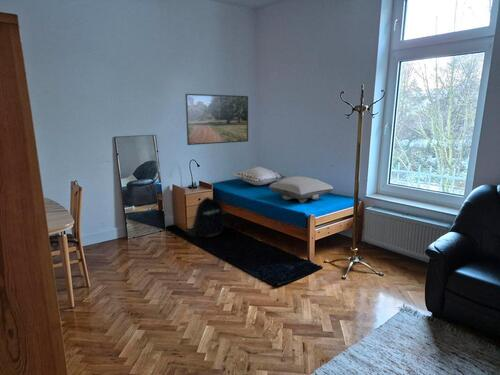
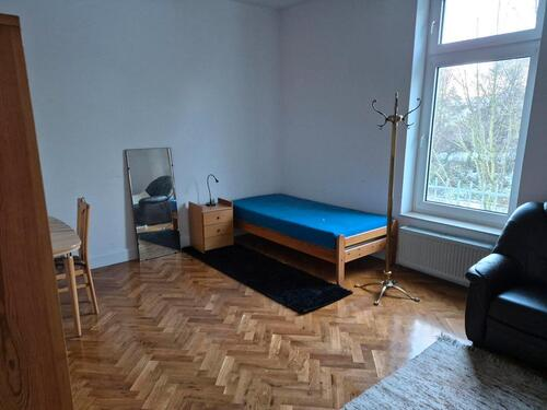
- backpack [184,196,226,238]
- decorative pillow [233,166,287,186]
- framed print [184,93,249,146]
- pillow [268,175,334,204]
